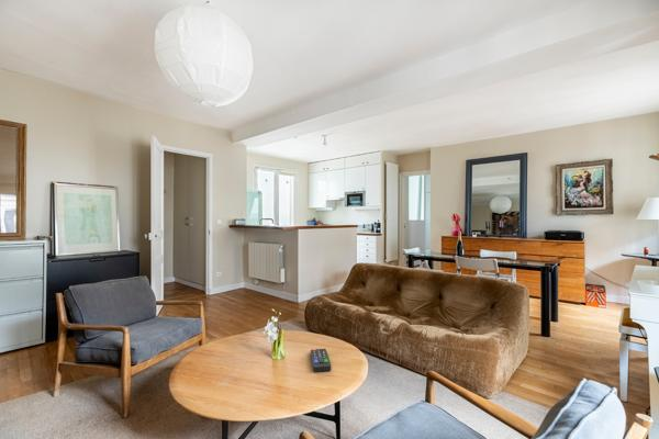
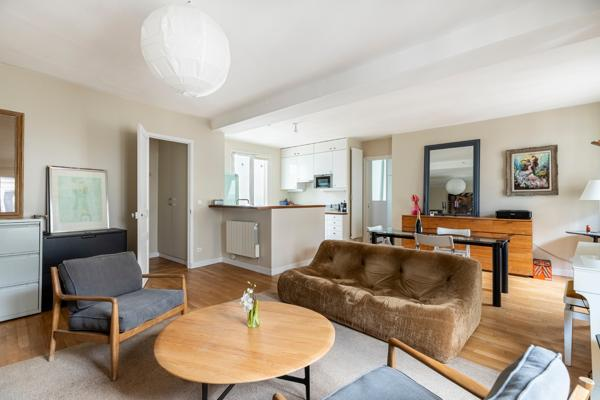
- remote control [310,348,332,373]
